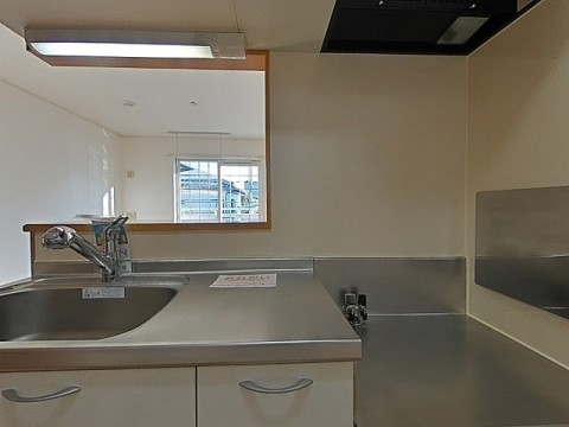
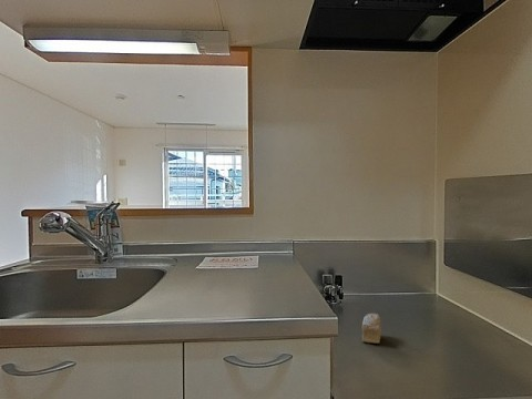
+ cake slice [361,311,382,345]
